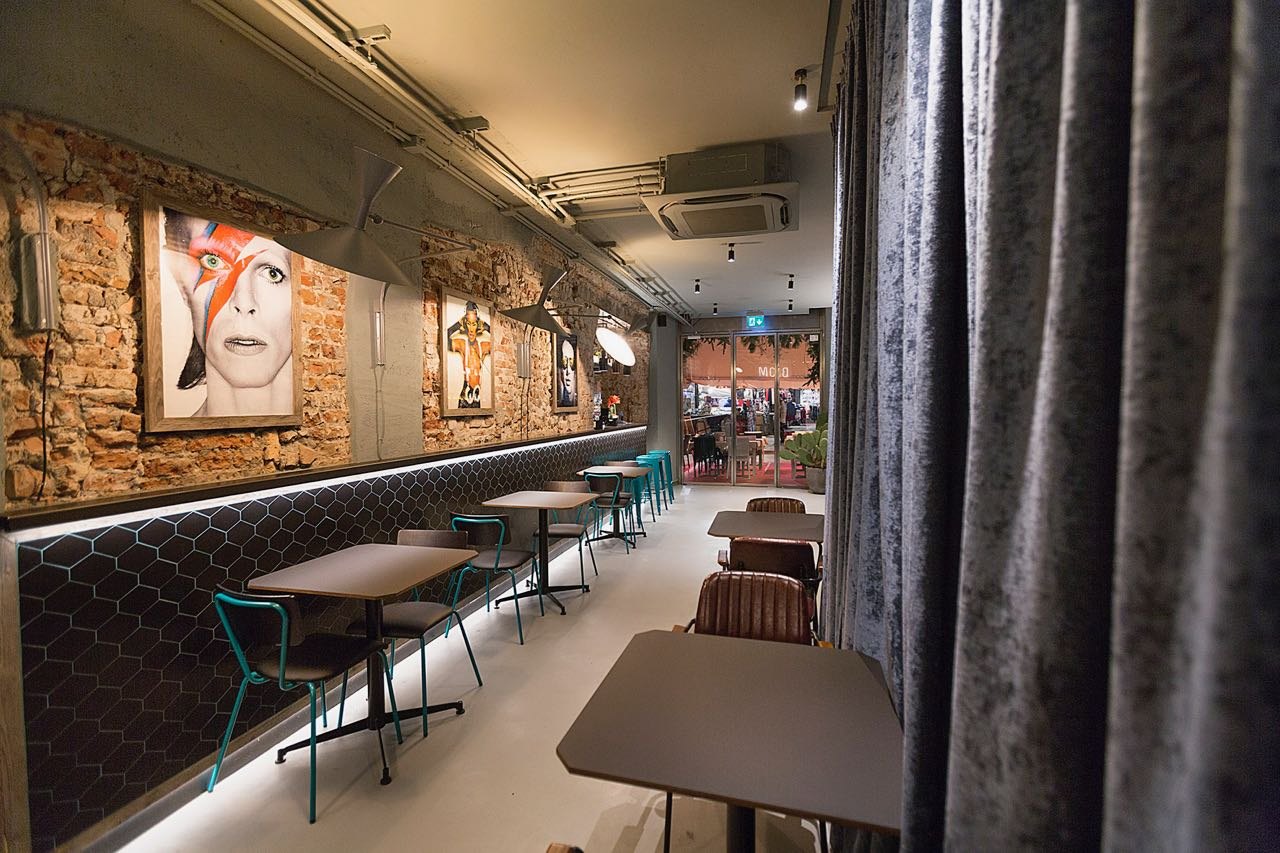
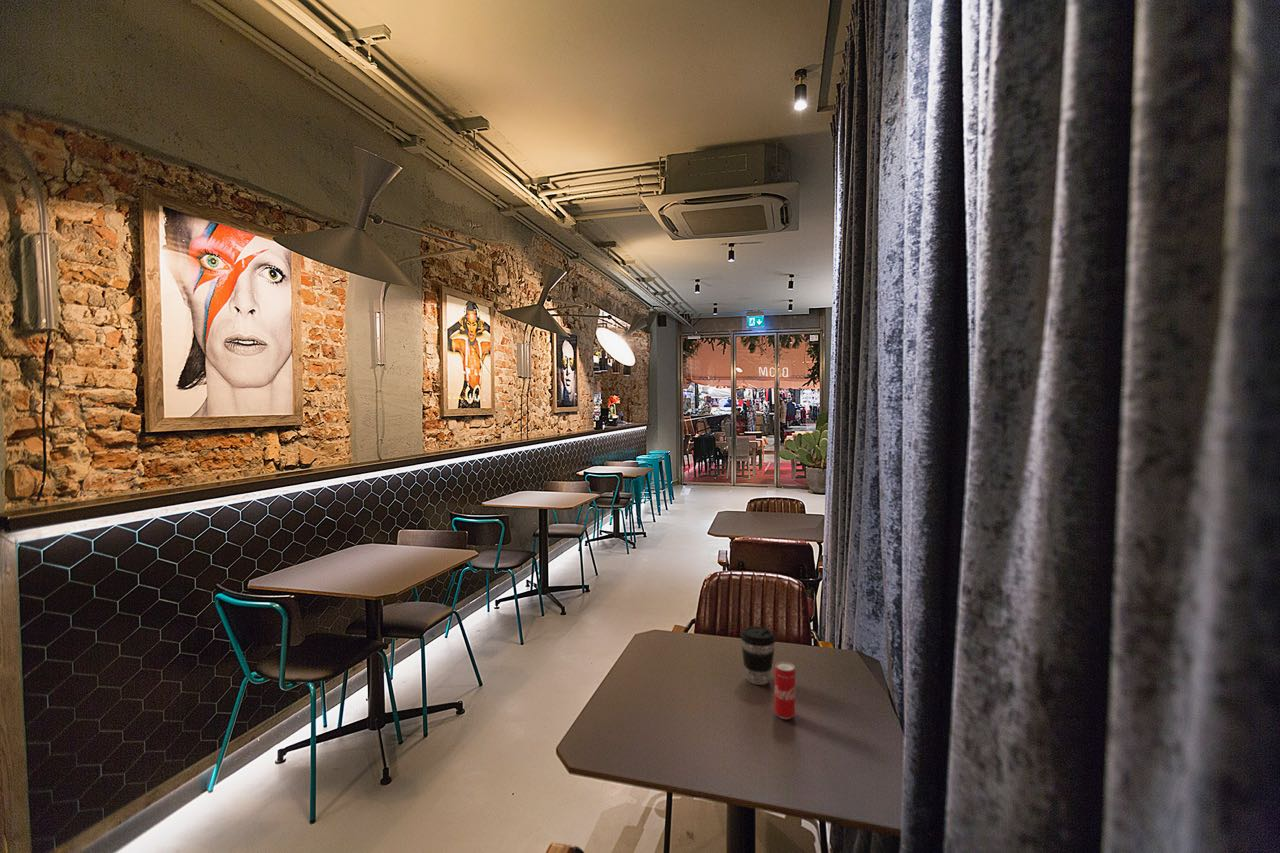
+ beverage can [773,661,796,720]
+ coffee cup [740,625,777,686]
